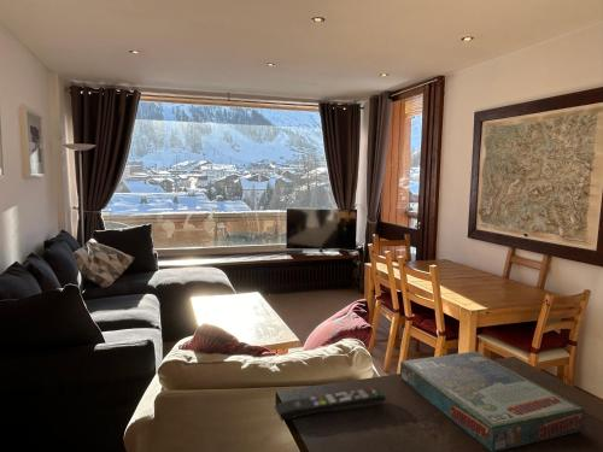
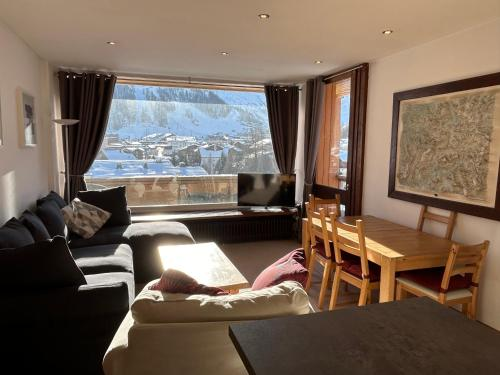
- remote control [273,387,387,422]
- board game [399,350,587,452]
